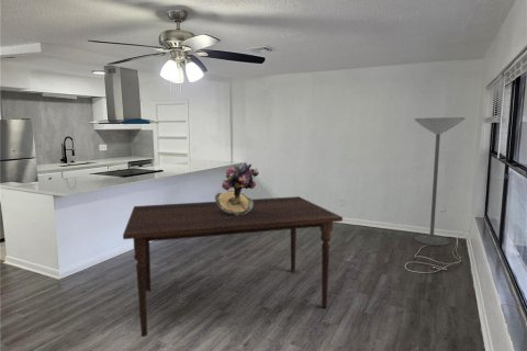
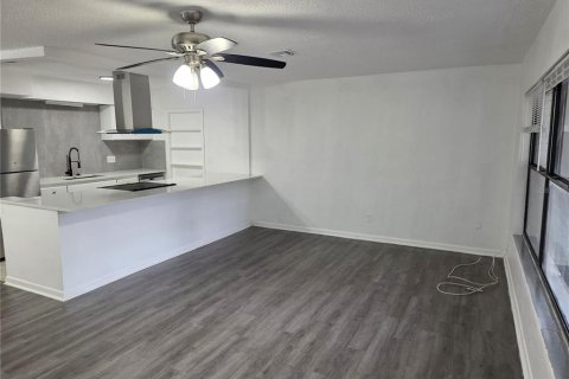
- dining table [122,195,344,338]
- bouquet [214,161,260,216]
- floor lamp [414,116,467,247]
